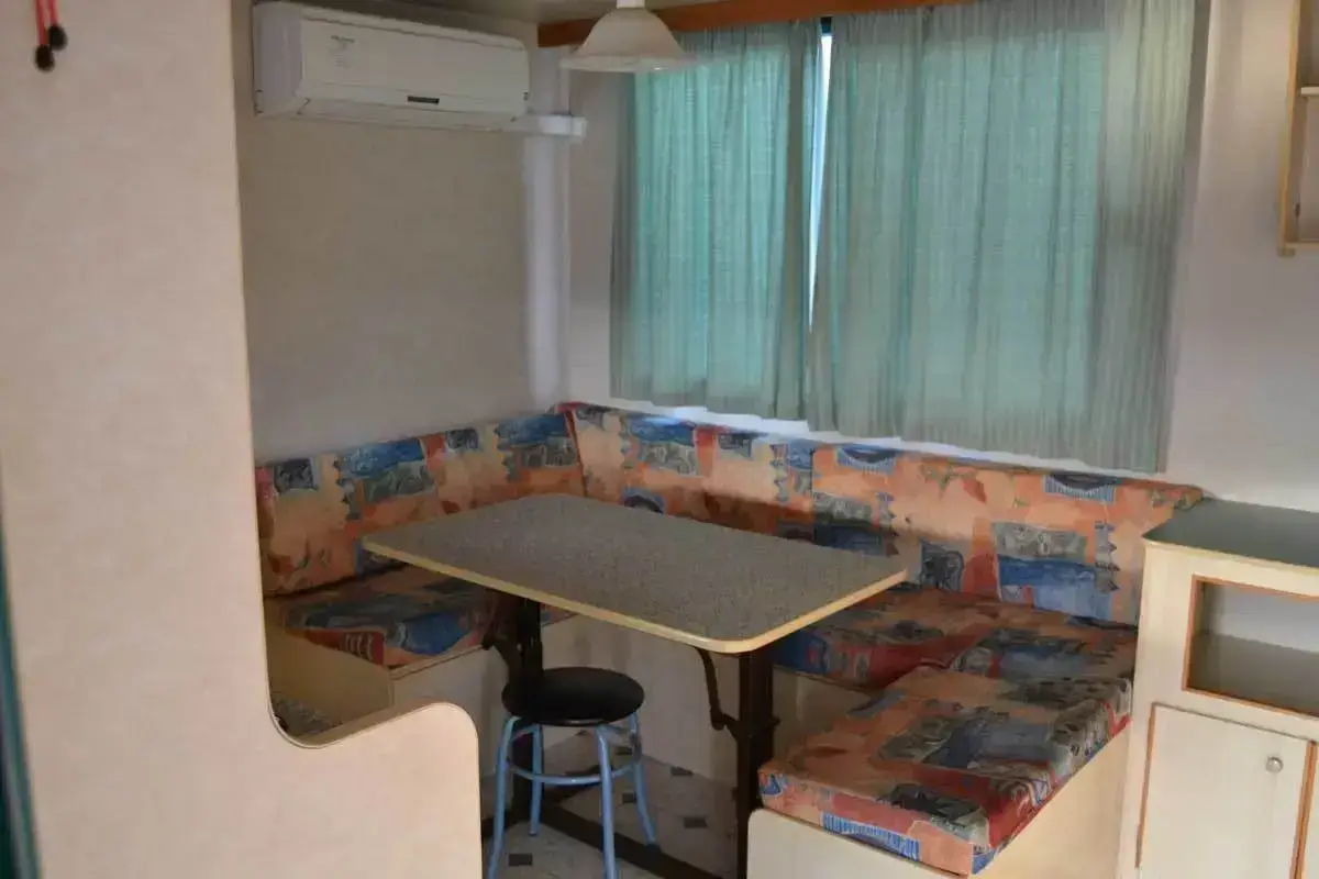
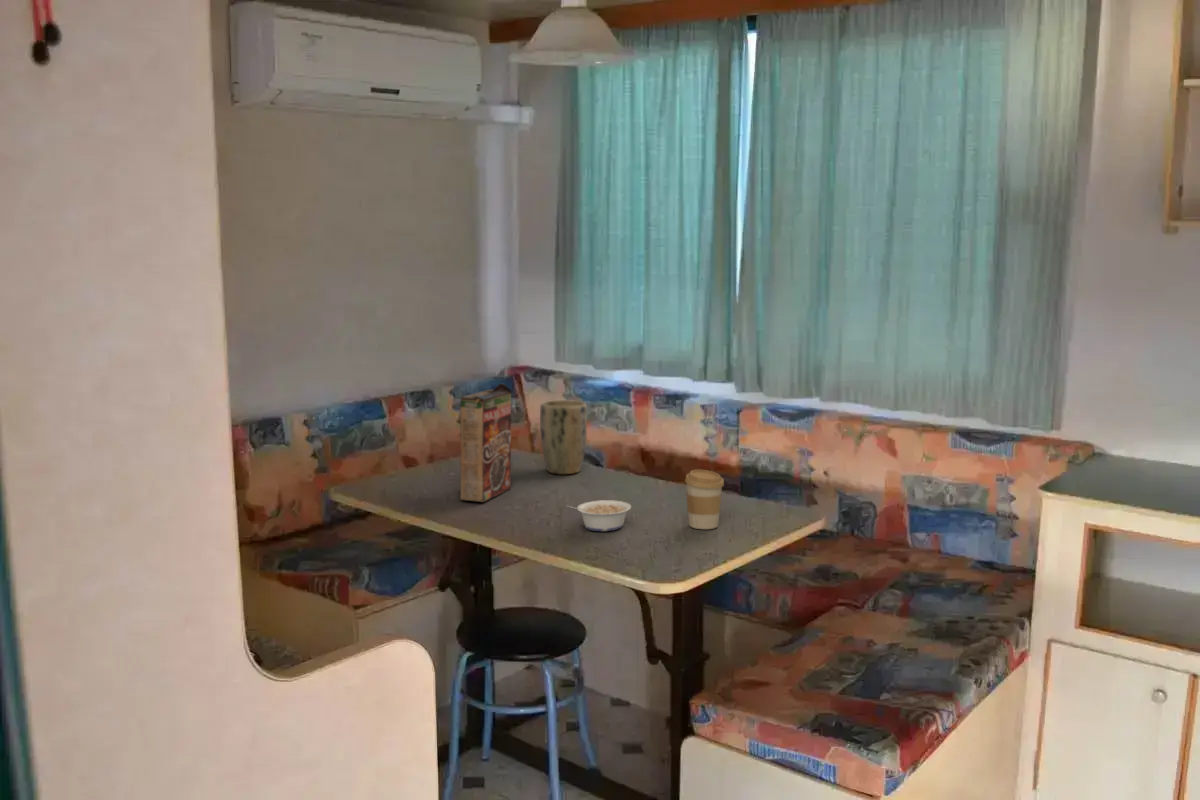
+ cereal box [459,383,513,503]
+ coffee cup [684,469,725,530]
+ legume [565,499,632,532]
+ plant pot [539,399,588,475]
